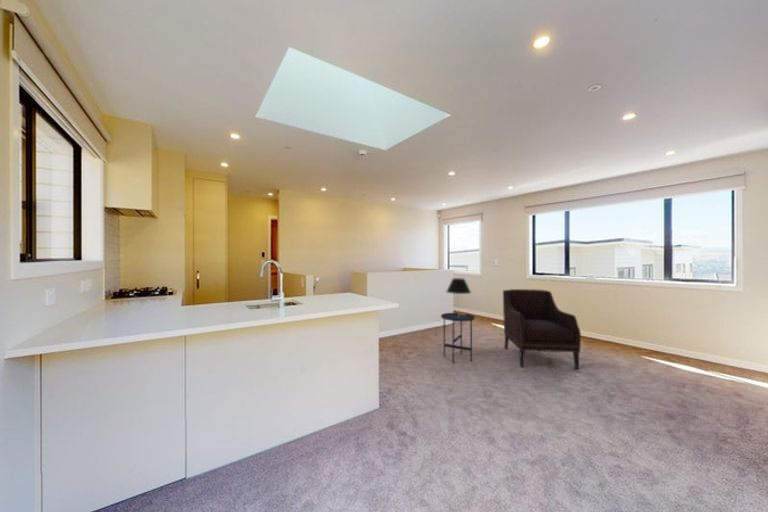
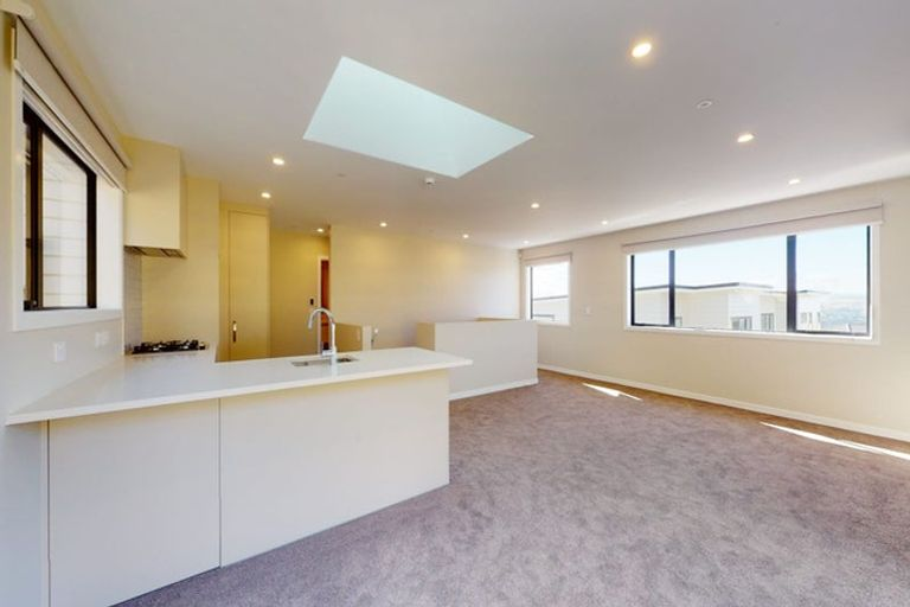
- armchair [502,288,582,370]
- side table [440,312,476,364]
- table lamp [445,277,472,318]
